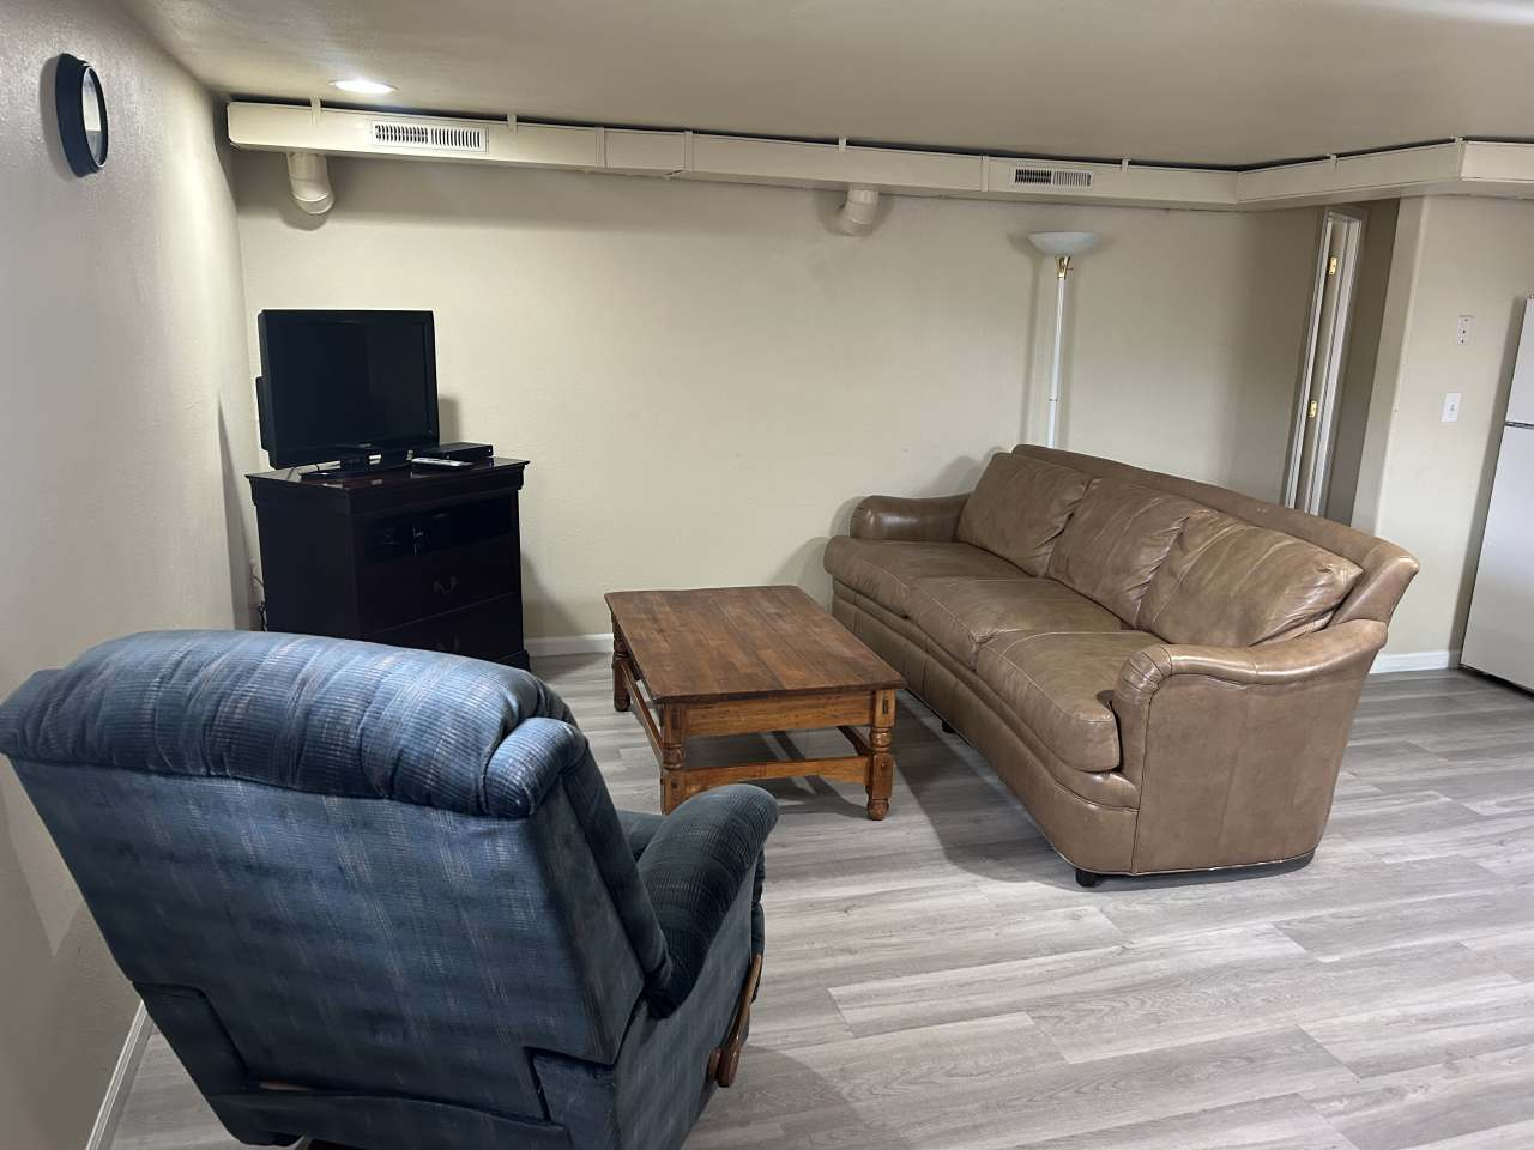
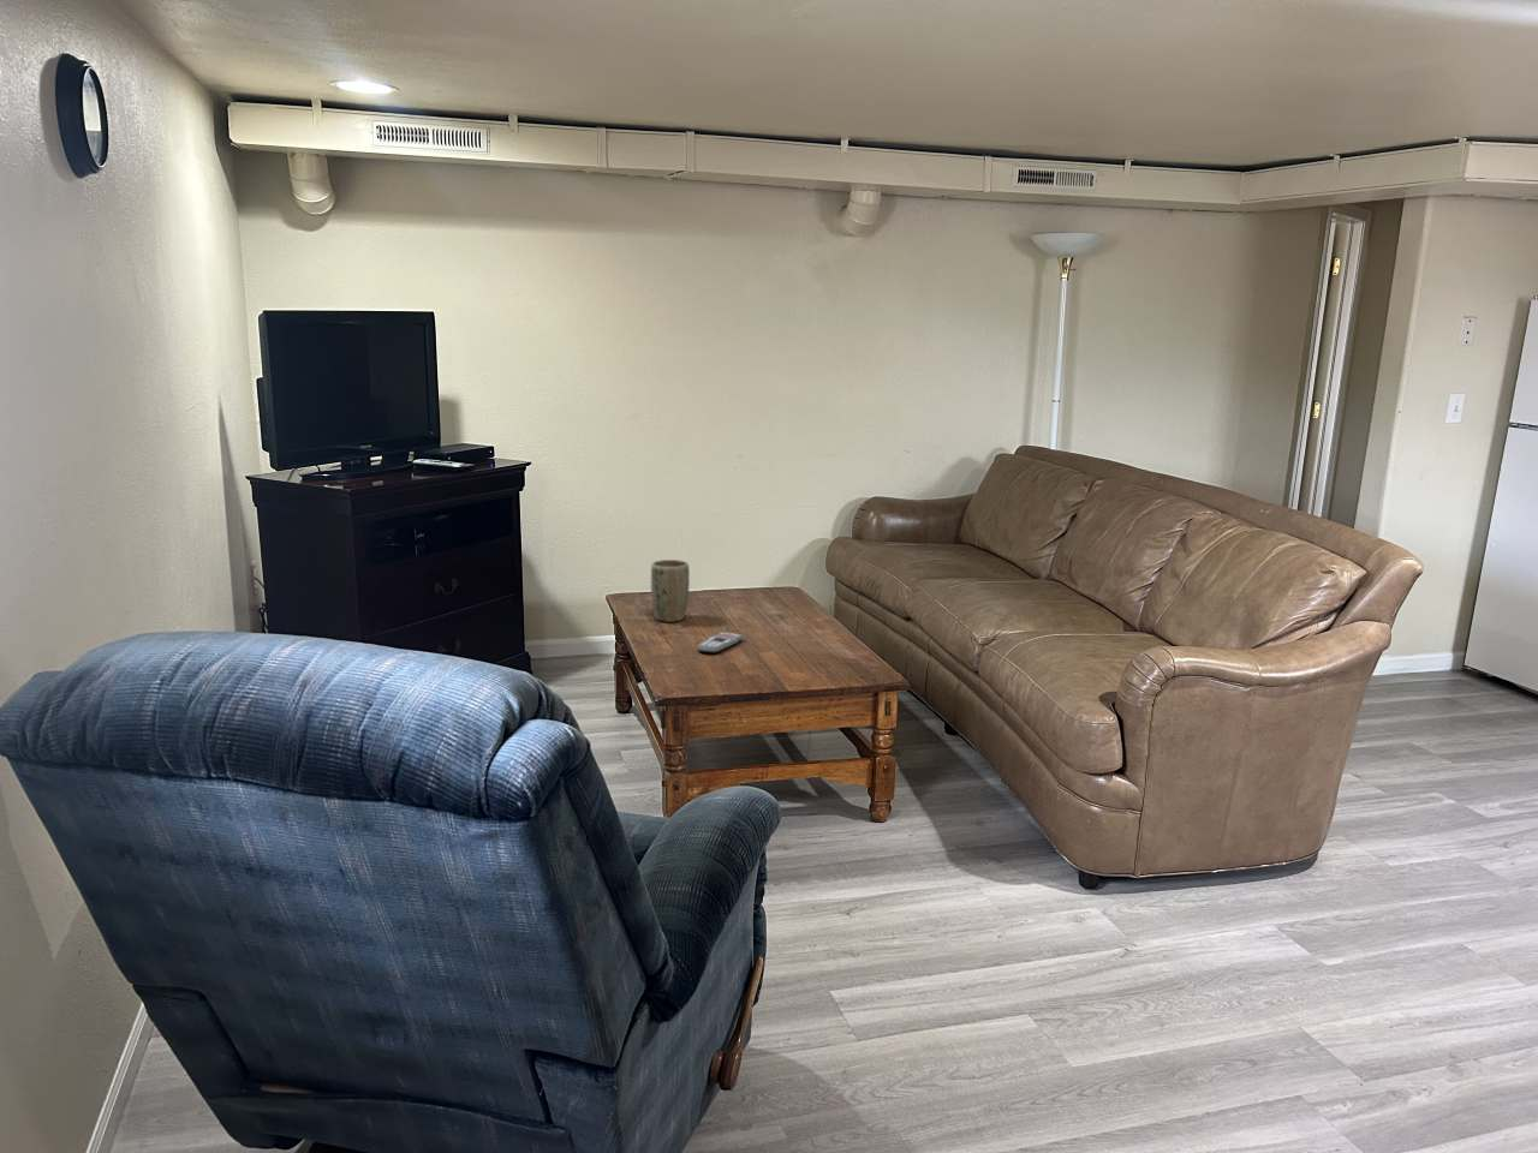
+ remote control [695,631,744,654]
+ plant pot [650,558,691,624]
